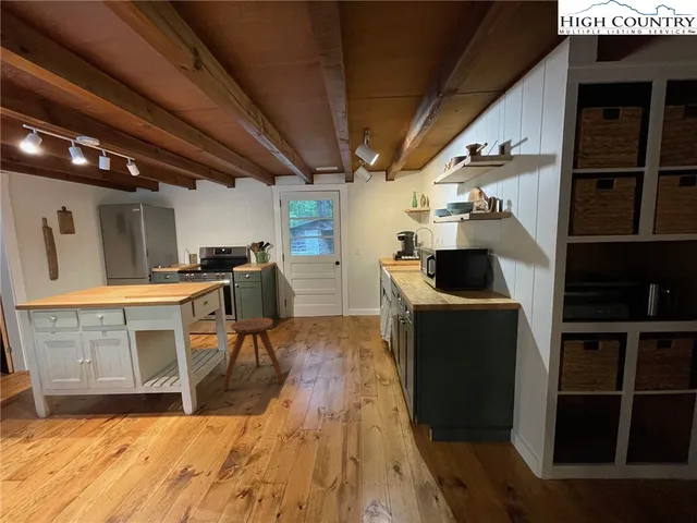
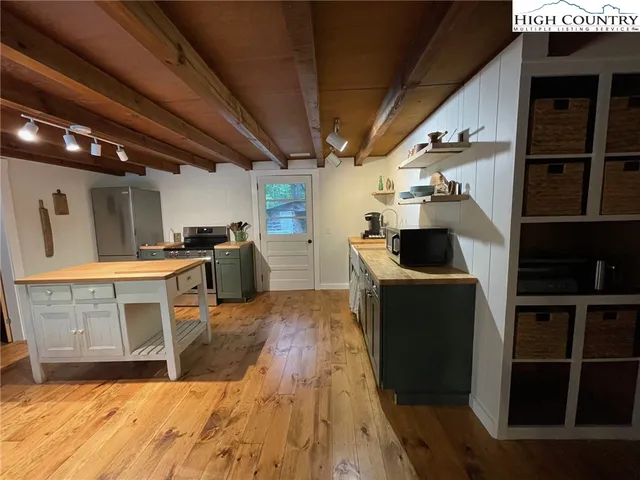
- stool [222,317,284,392]
